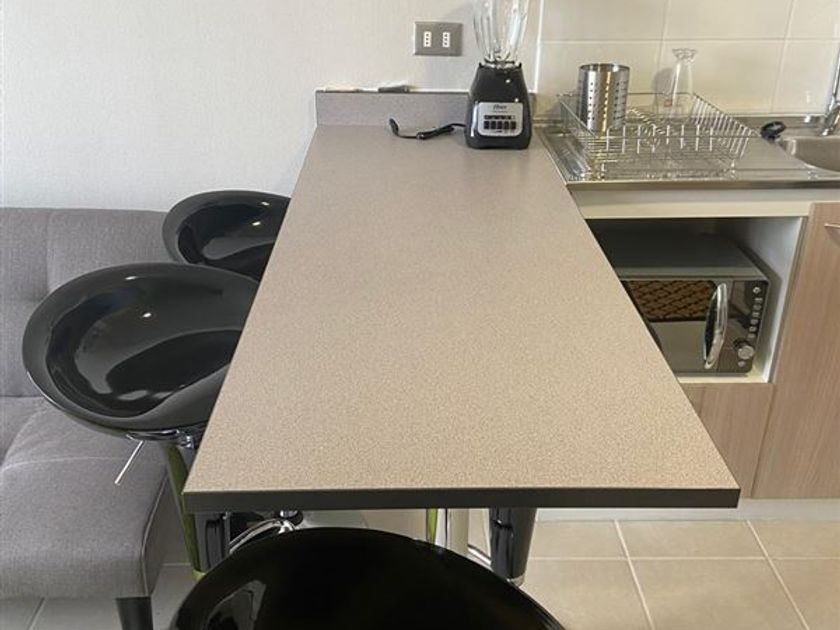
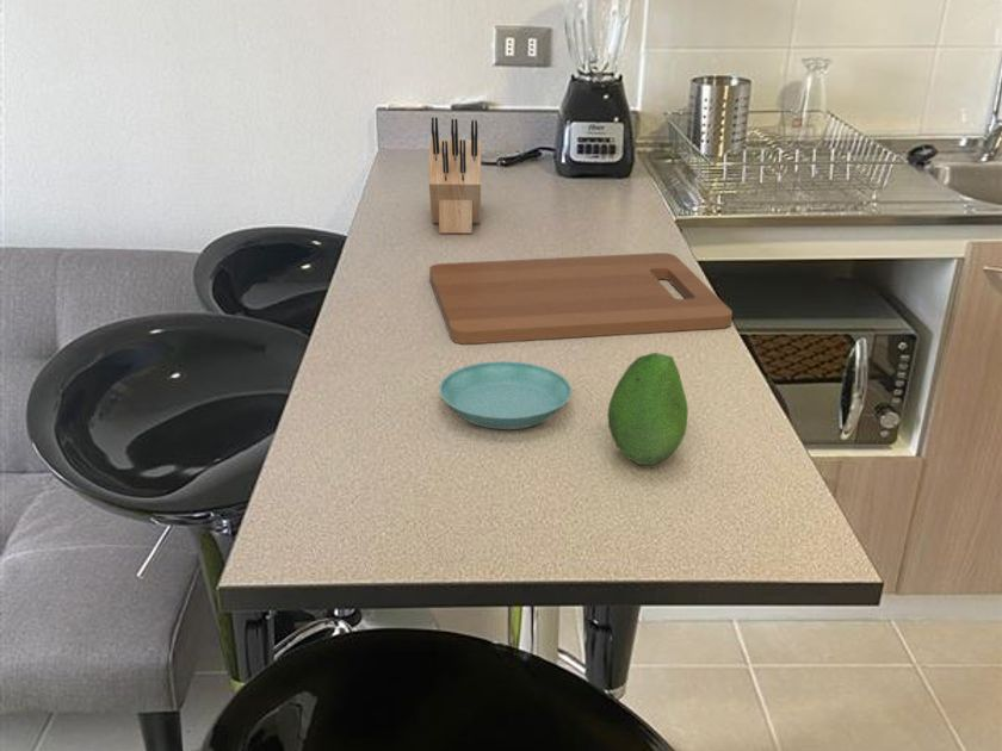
+ fruit [606,352,689,466]
+ knife block [428,116,482,235]
+ cutting board [428,252,734,345]
+ saucer [438,360,573,430]
